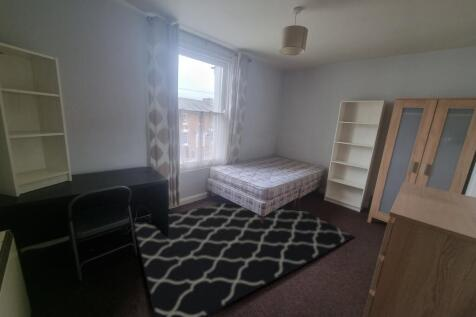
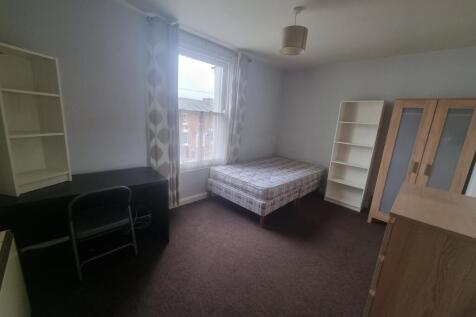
- rug [133,202,356,317]
